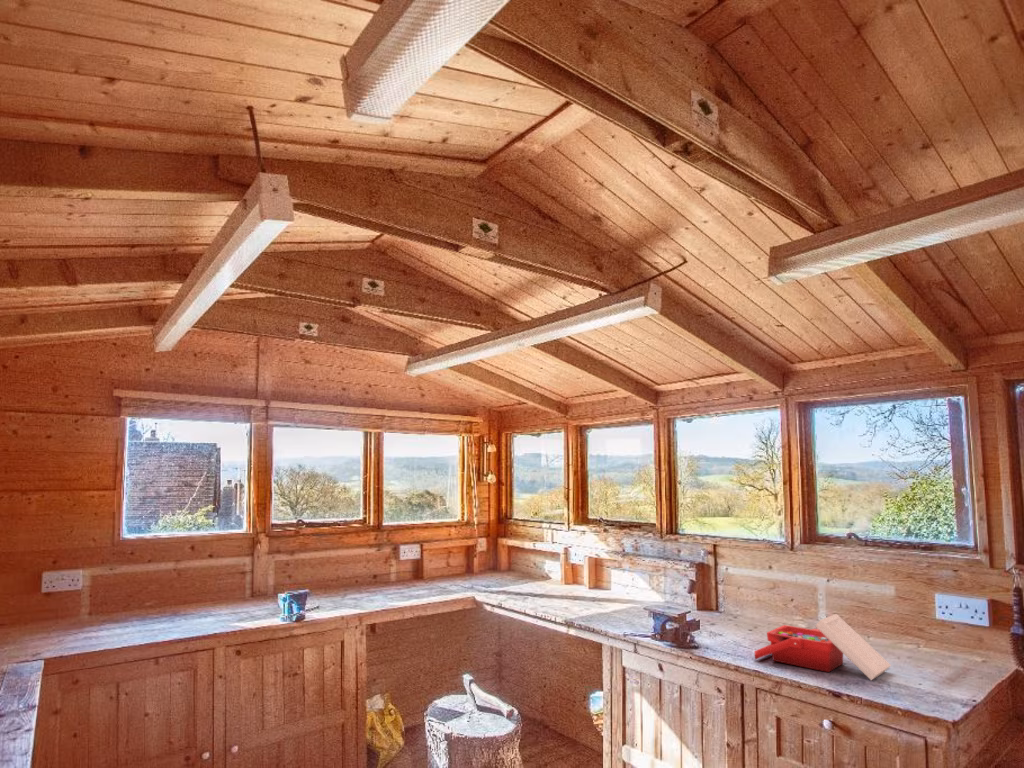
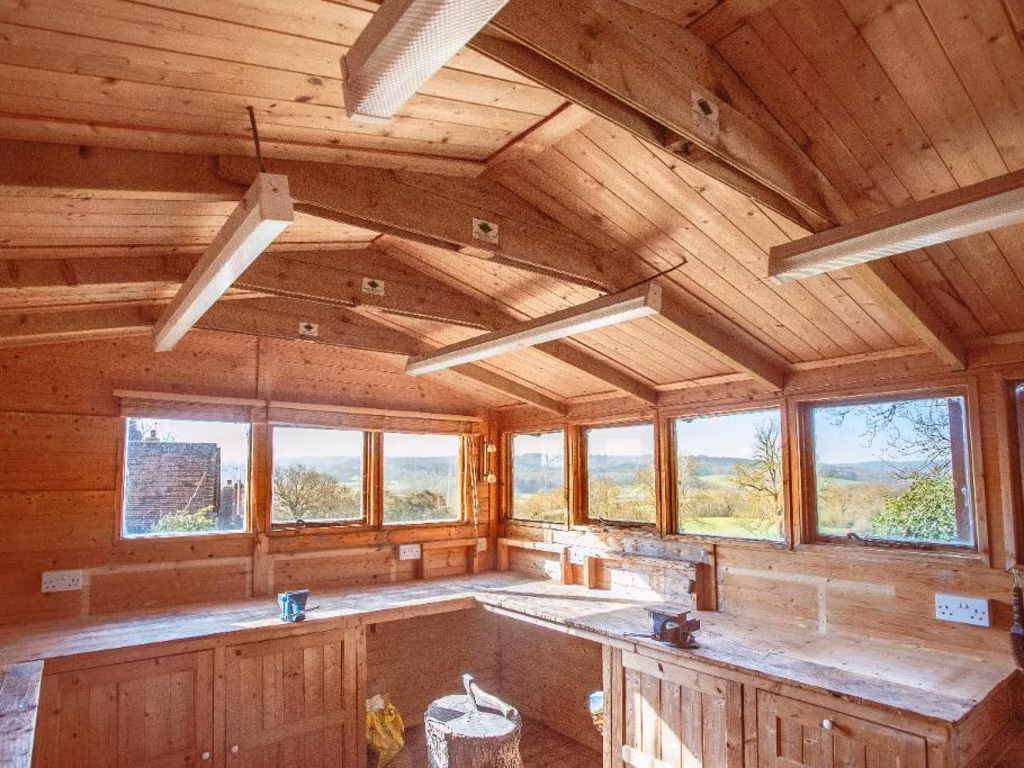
- toolbox [753,613,892,681]
